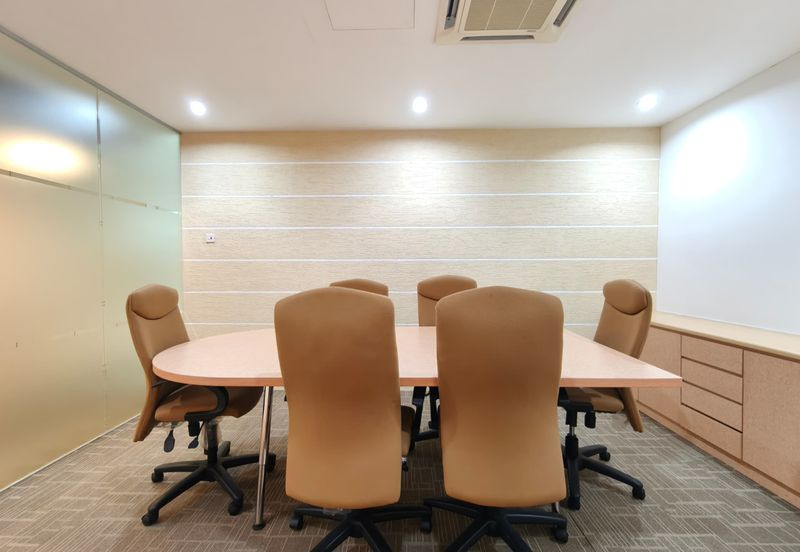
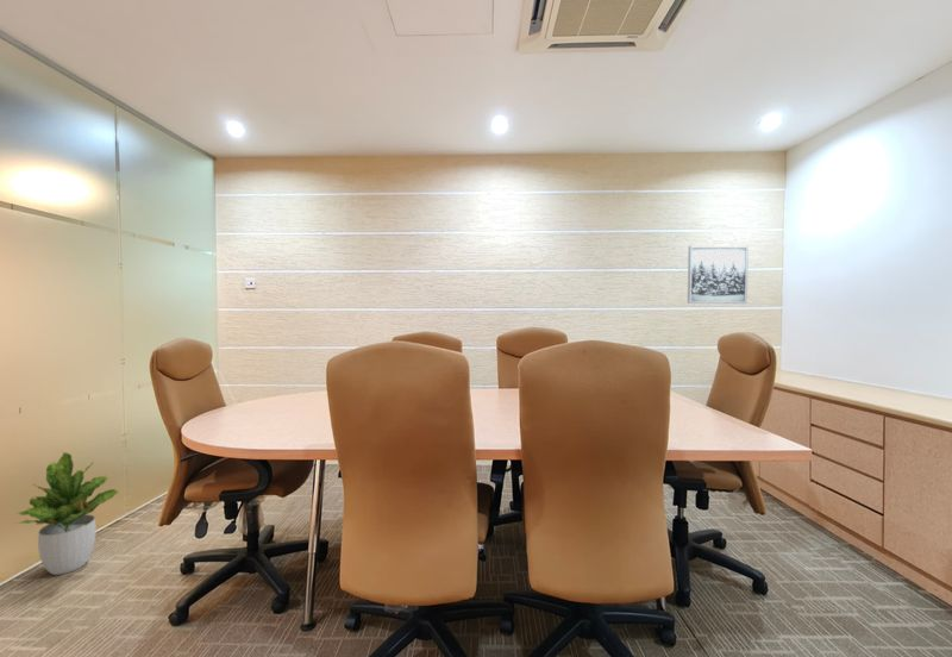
+ potted plant [15,451,120,576]
+ wall art [687,245,750,305]
